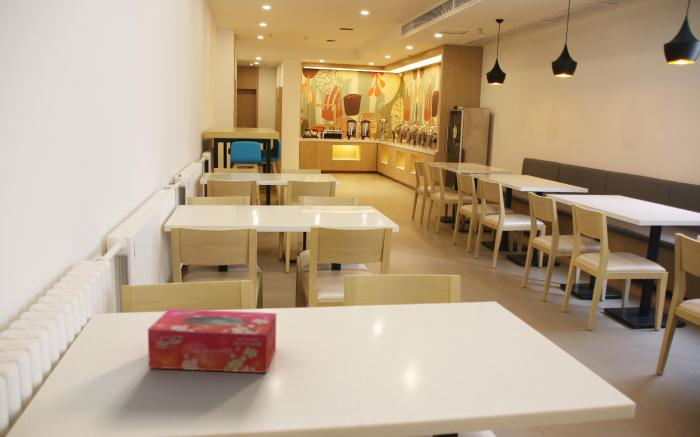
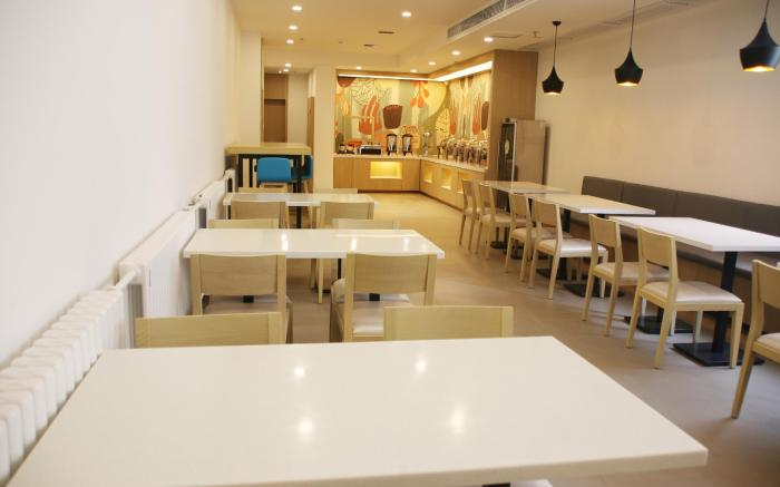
- tissue box [147,308,277,374]
